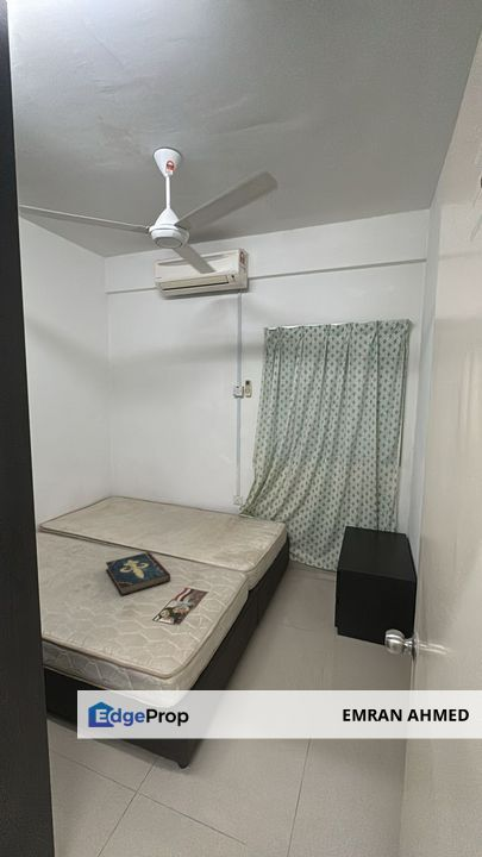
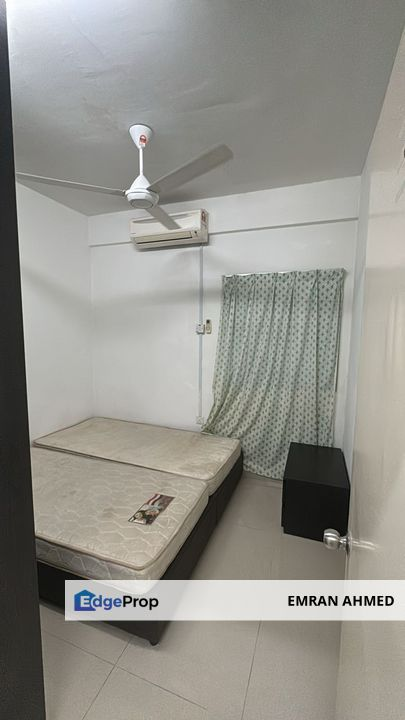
- book [105,551,171,598]
